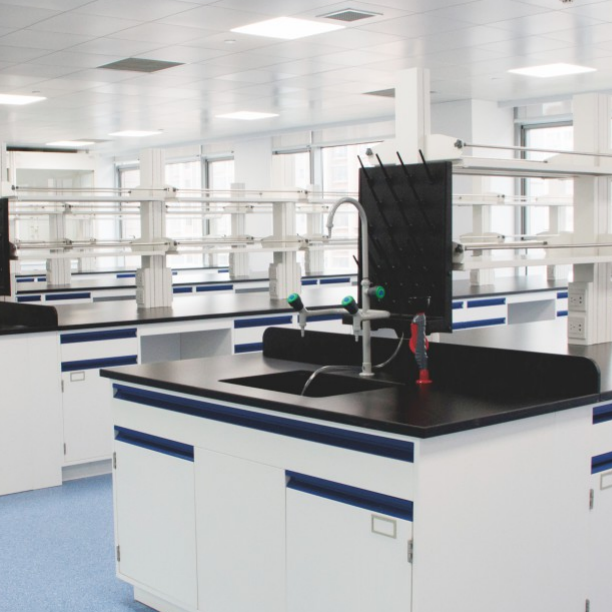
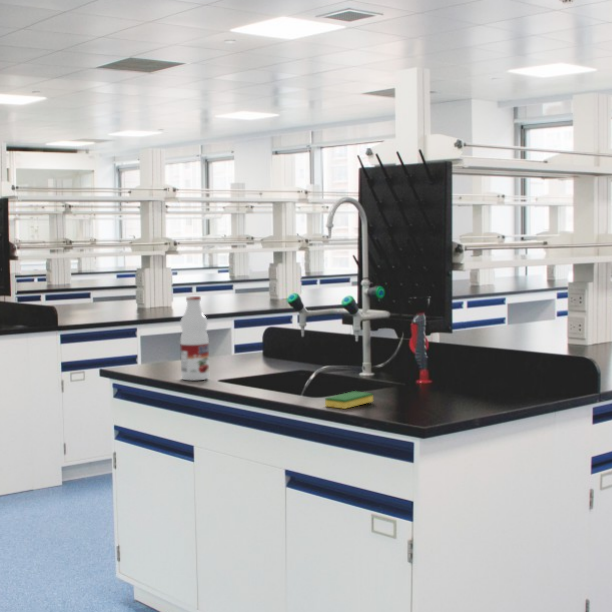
+ dish sponge [324,390,374,410]
+ beverage bottle [179,295,210,381]
